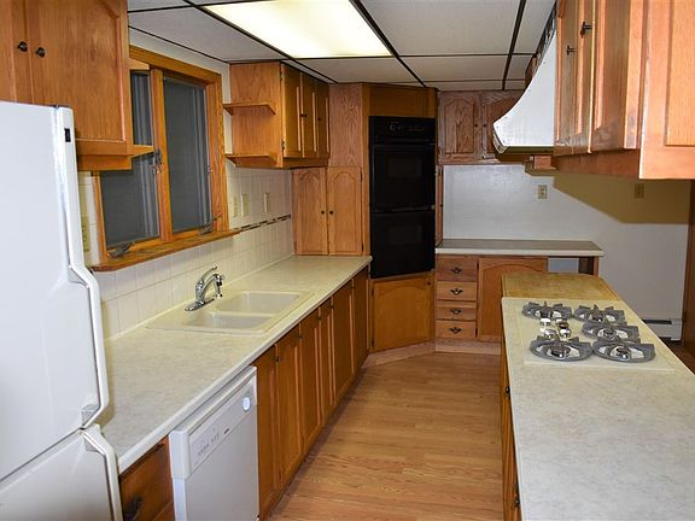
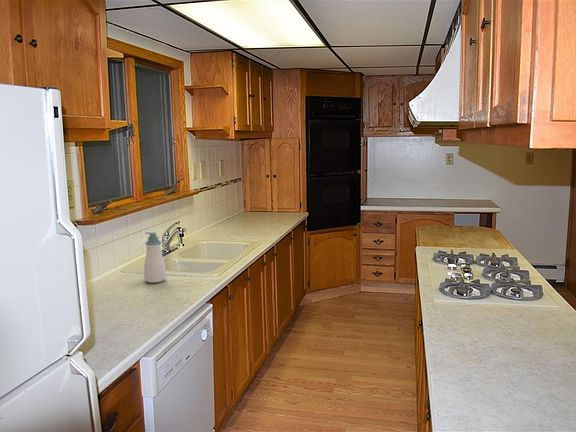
+ soap bottle [143,231,167,284]
